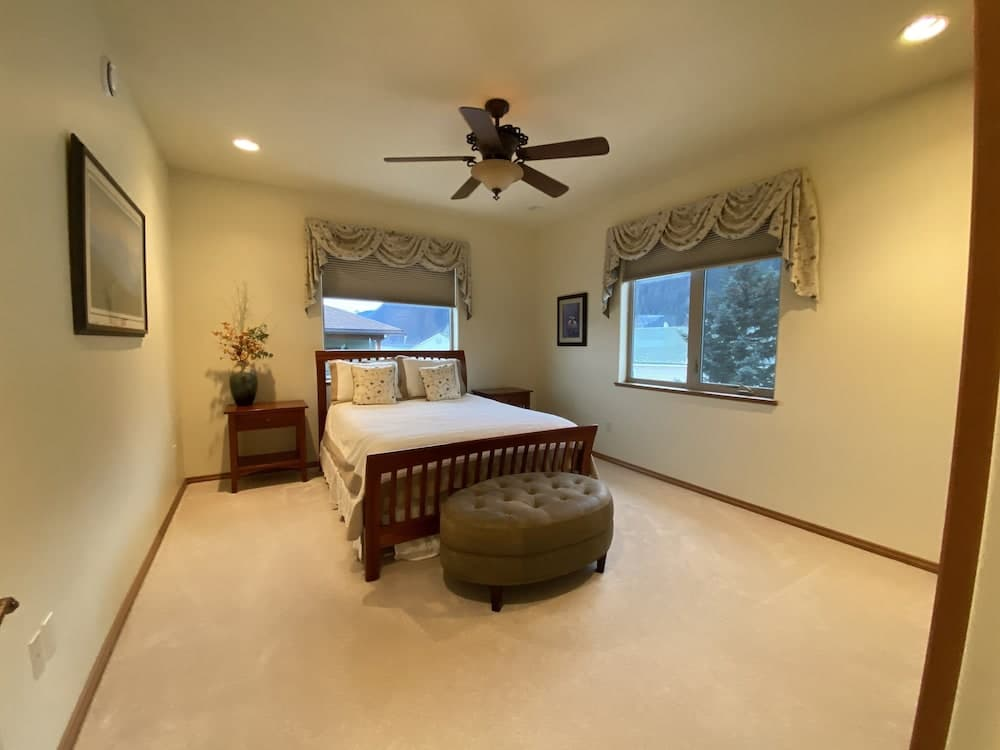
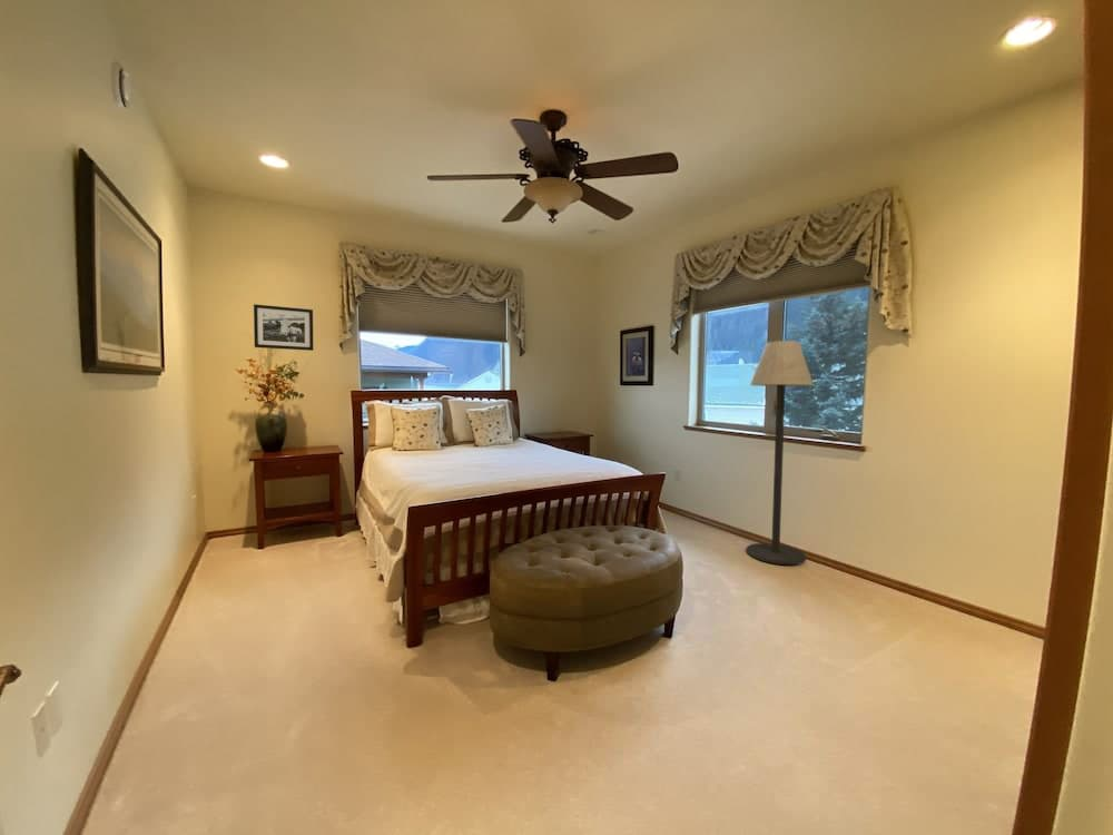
+ picture frame [253,303,314,352]
+ floor lamp [745,340,815,566]
